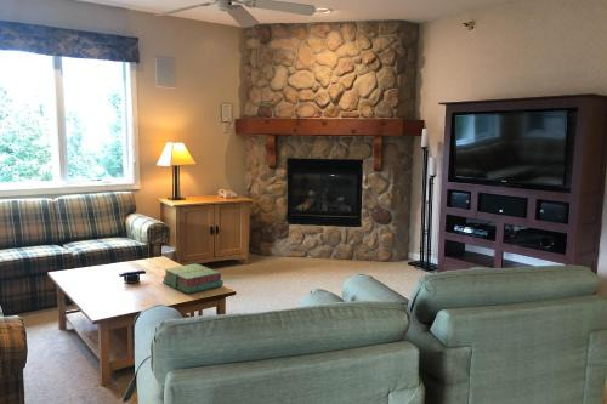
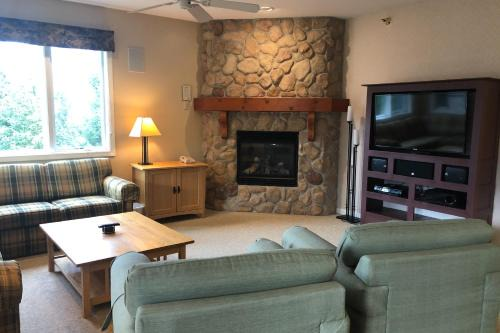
- stack of books [161,262,225,295]
